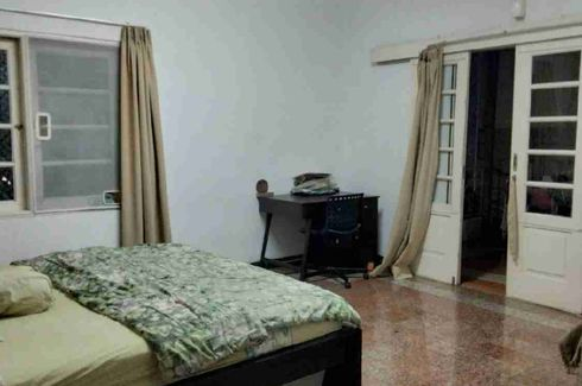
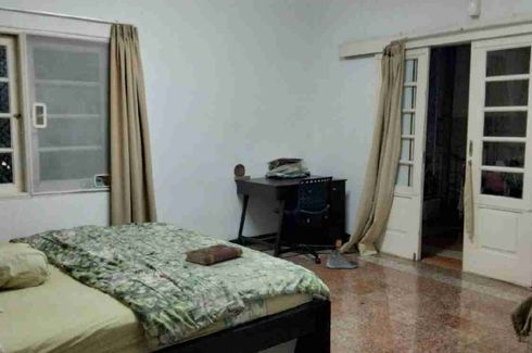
+ sneaker [326,248,359,269]
+ book [183,243,244,266]
